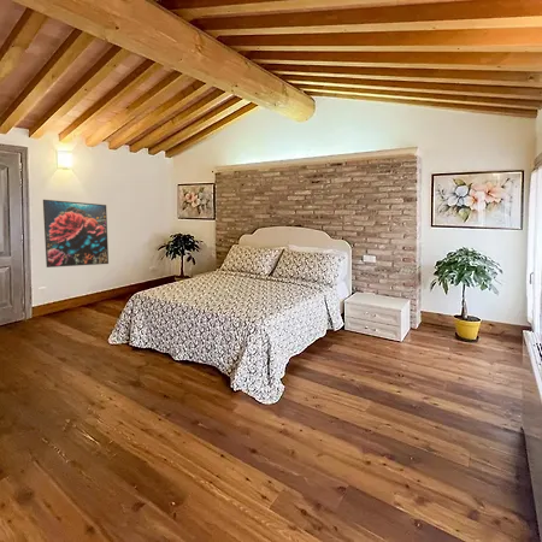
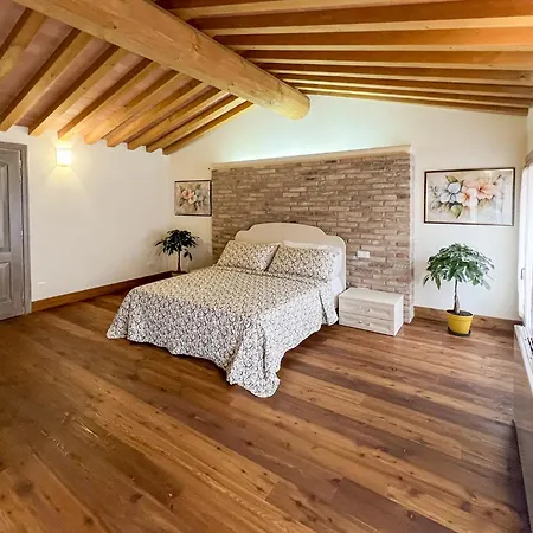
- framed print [42,199,110,269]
